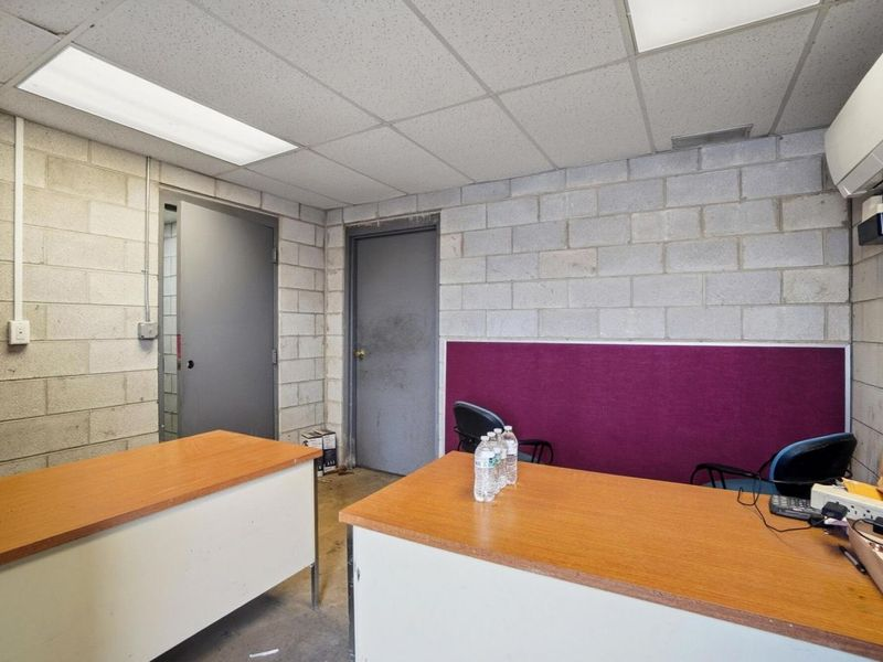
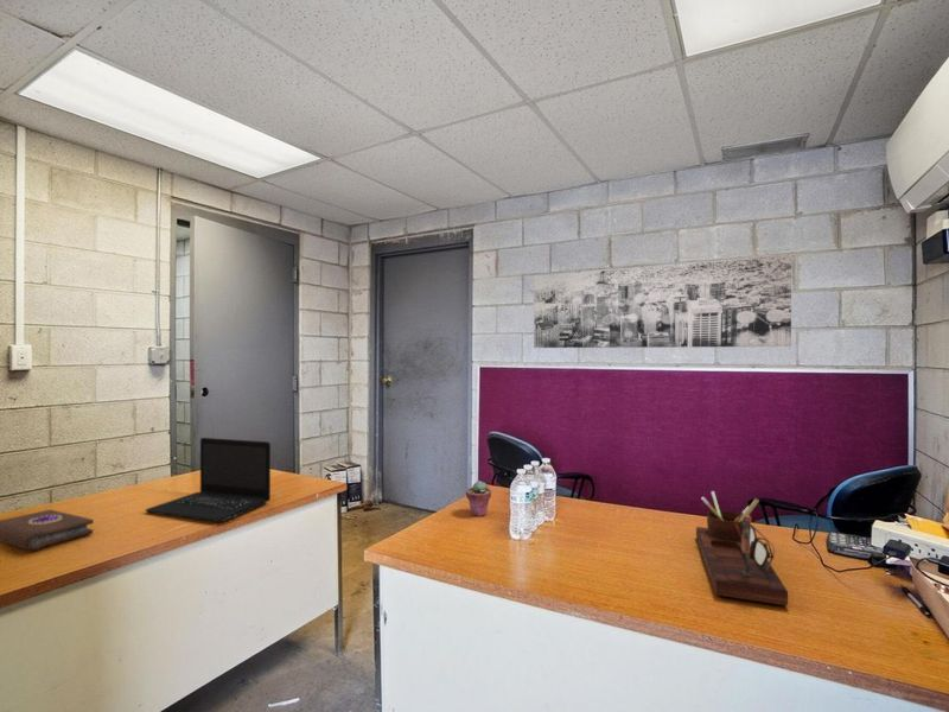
+ book [0,508,95,552]
+ laptop [144,437,272,523]
+ wall art [533,253,792,349]
+ potted succulent [465,479,492,517]
+ desk organizer [695,490,789,606]
